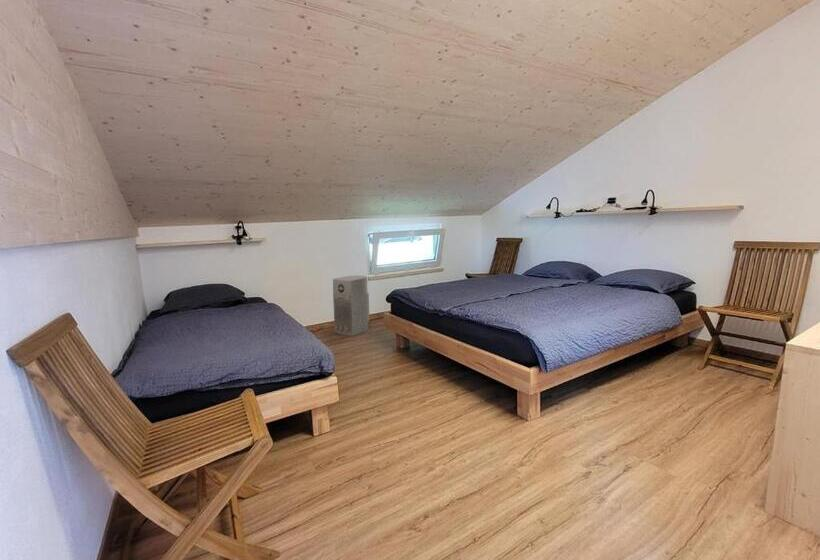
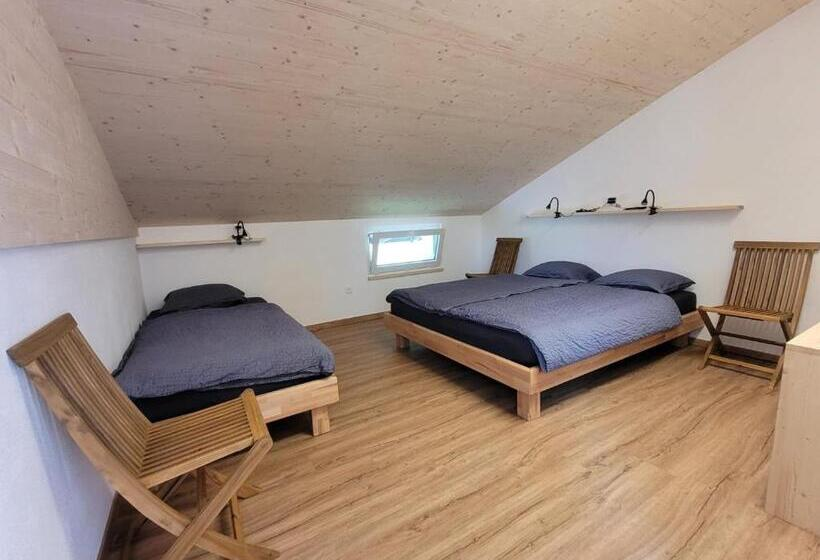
- air purifier [332,274,370,337]
